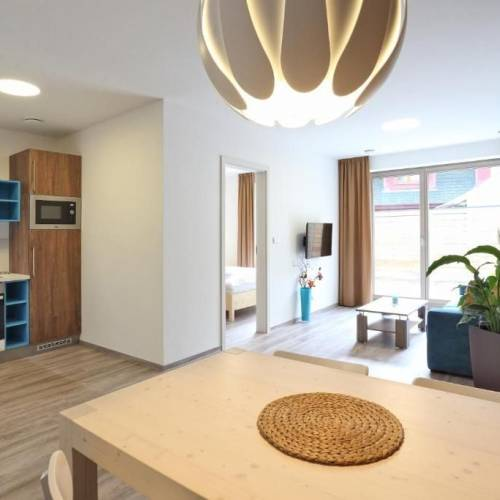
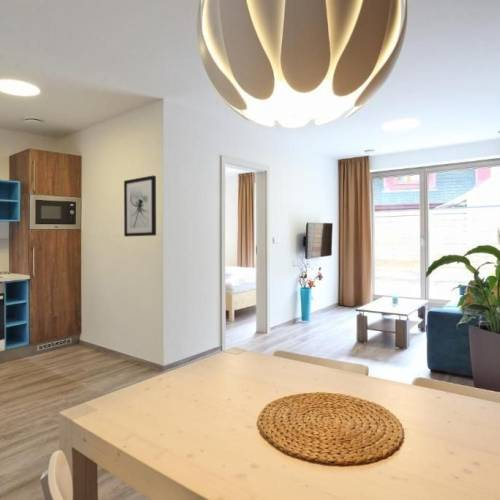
+ wall art [123,174,157,238]
